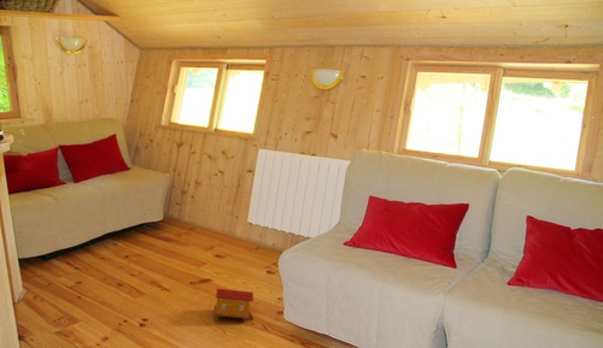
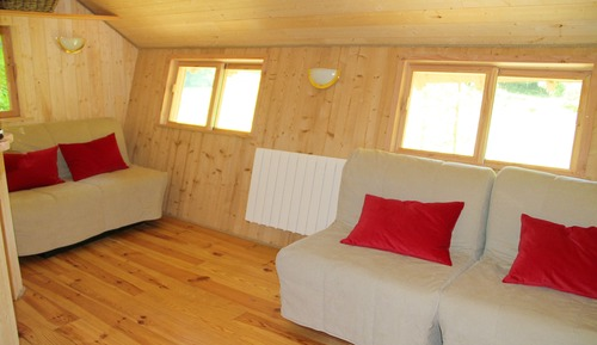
- toy house [212,288,254,323]
